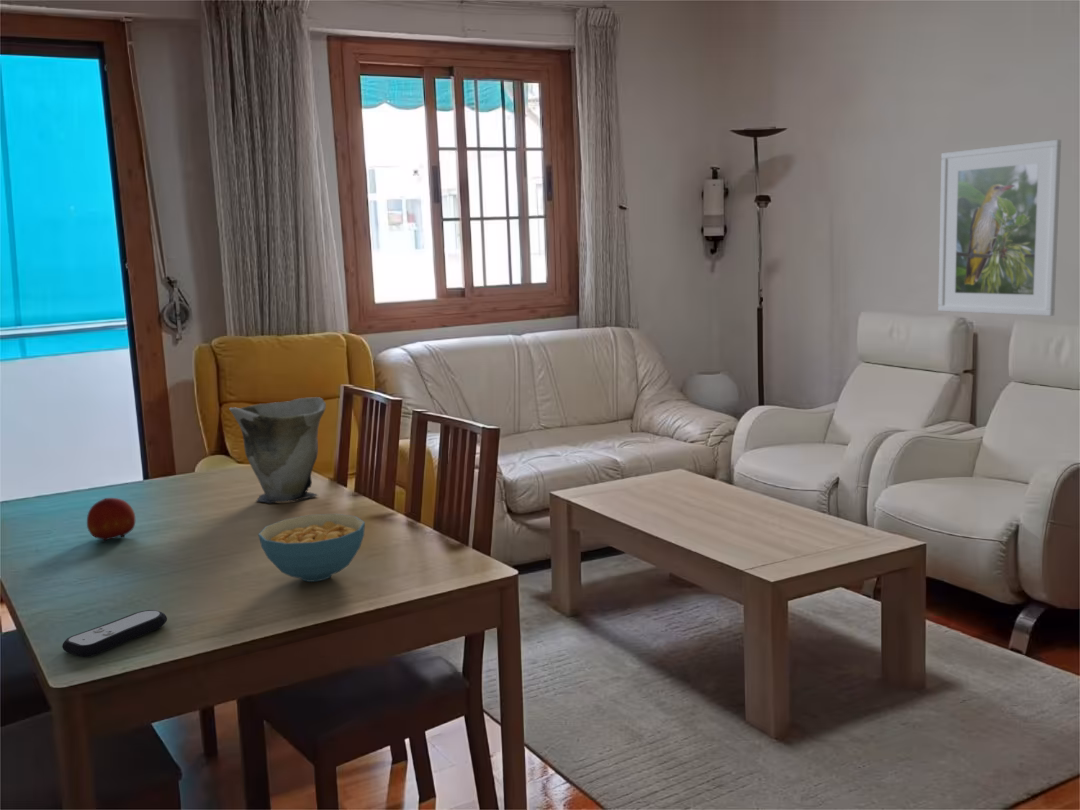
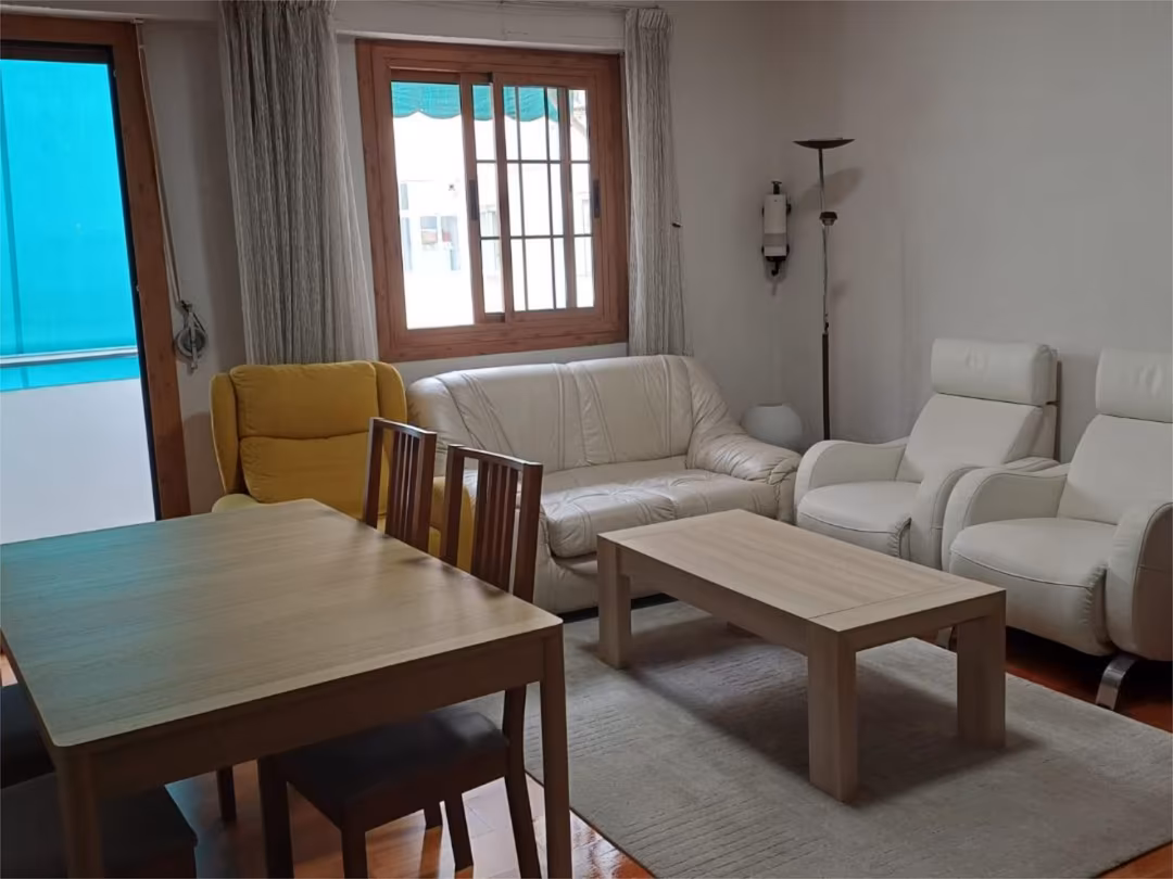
- fruit [86,497,136,544]
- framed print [937,139,1062,317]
- remote control [61,609,168,658]
- vase [228,396,327,504]
- cereal bowl [257,513,366,583]
